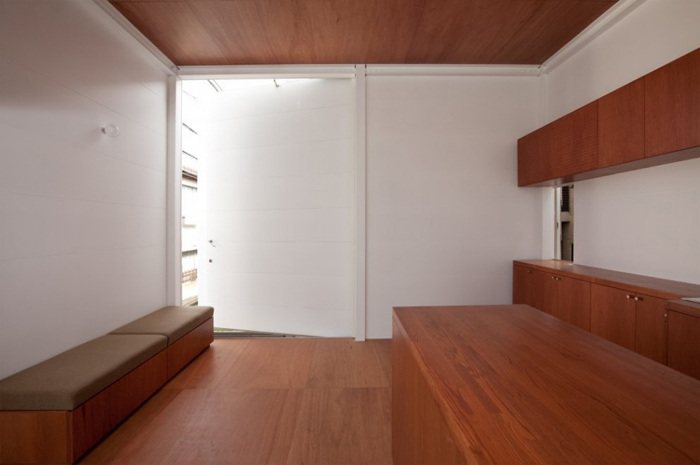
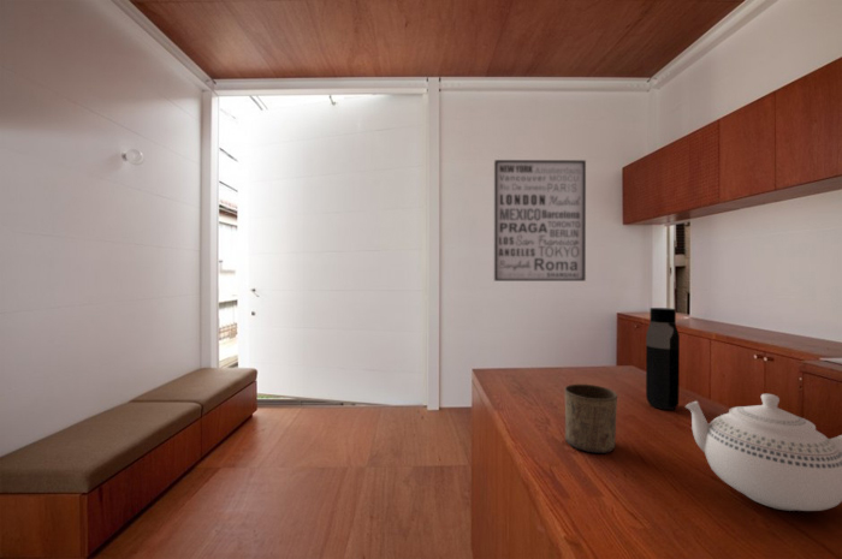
+ cup [563,383,618,454]
+ teapot [684,393,842,512]
+ water bottle [645,307,681,411]
+ wall art [493,159,587,283]
